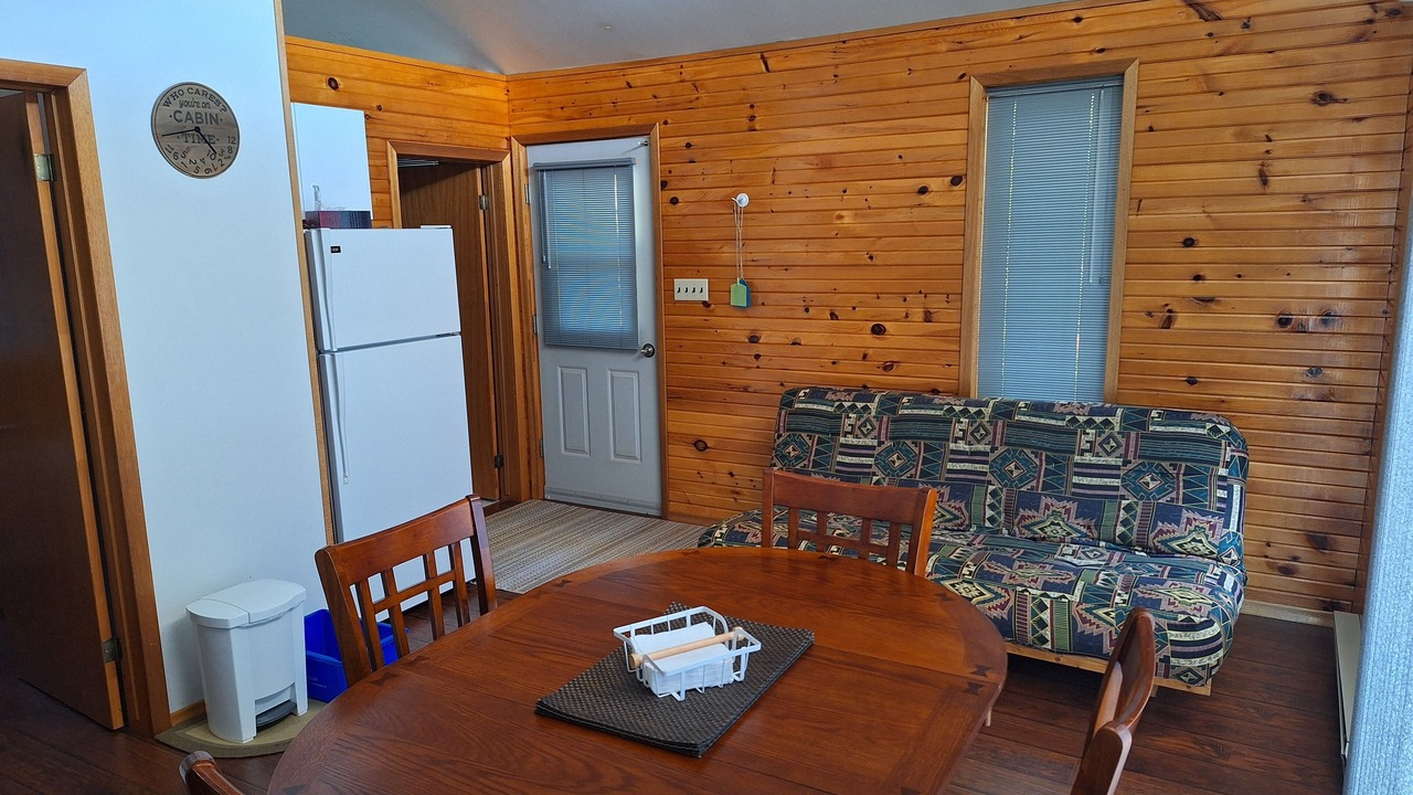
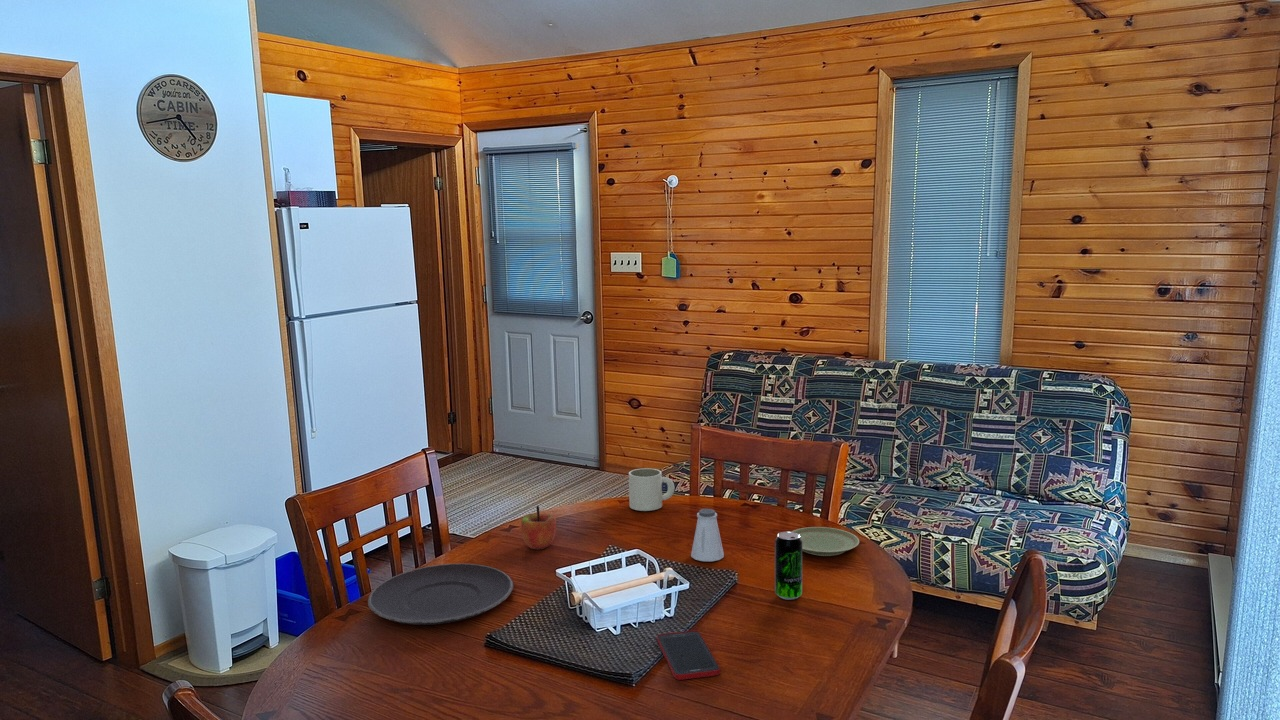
+ mug [628,467,676,512]
+ plate [367,563,514,626]
+ saltshaker [690,508,725,562]
+ plate [791,526,860,557]
+ cell phone [656,630,721,681]
+ apple [520,505,557,551]
+ beverage can [774,531,803,601]
